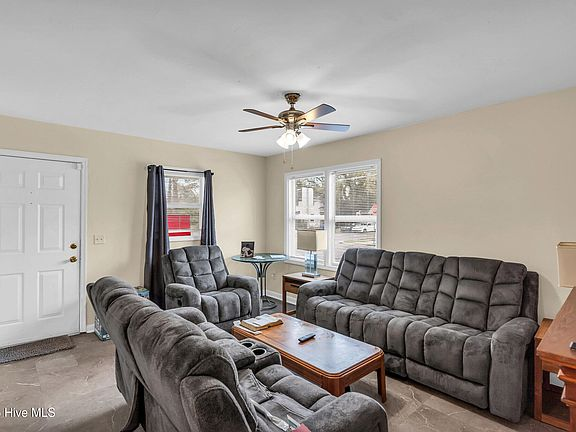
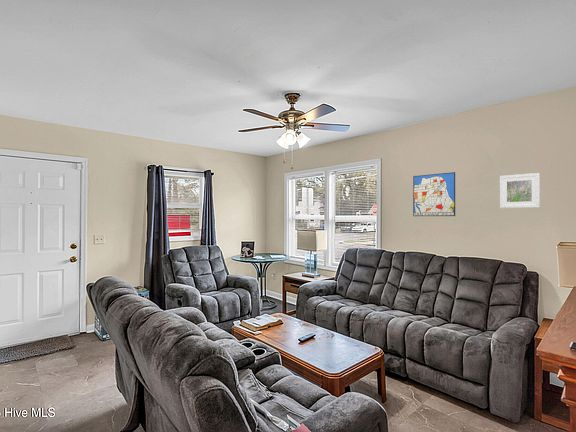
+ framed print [499,172,541,209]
+ wall art [412,171,456,217]
